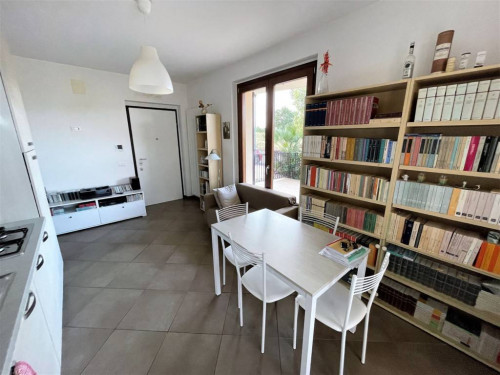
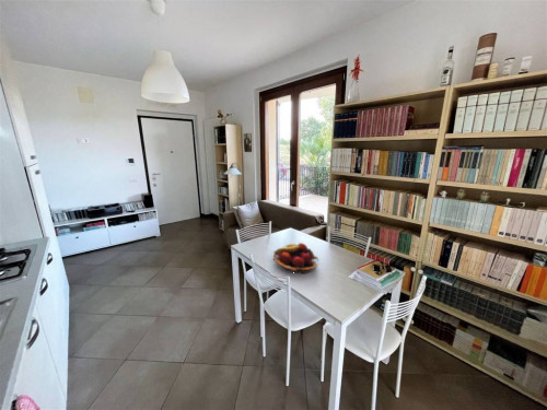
+ fruit basket [271,242,319,274]
